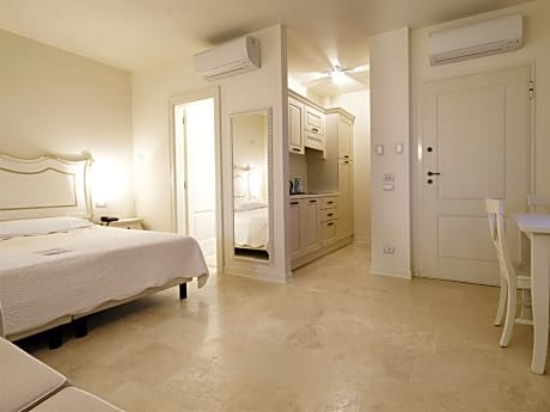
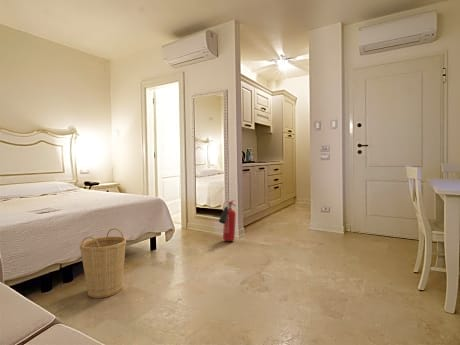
+ basket [79,227,127,299]
+ fire extinguisher [218,199,237,242]
